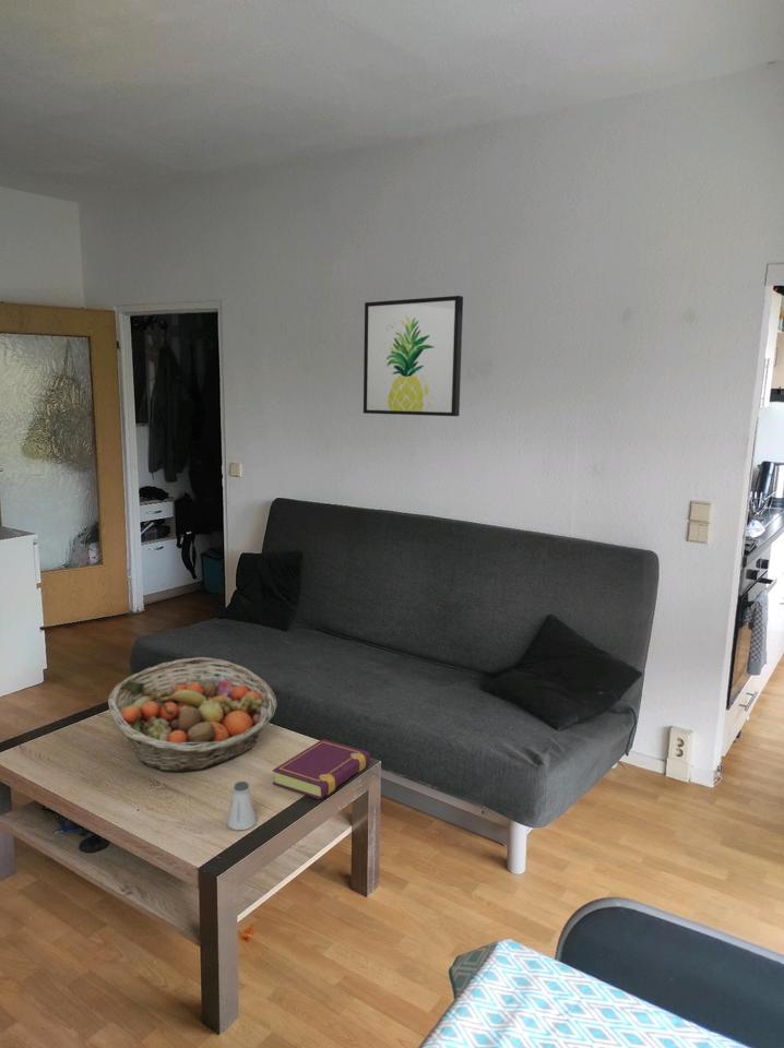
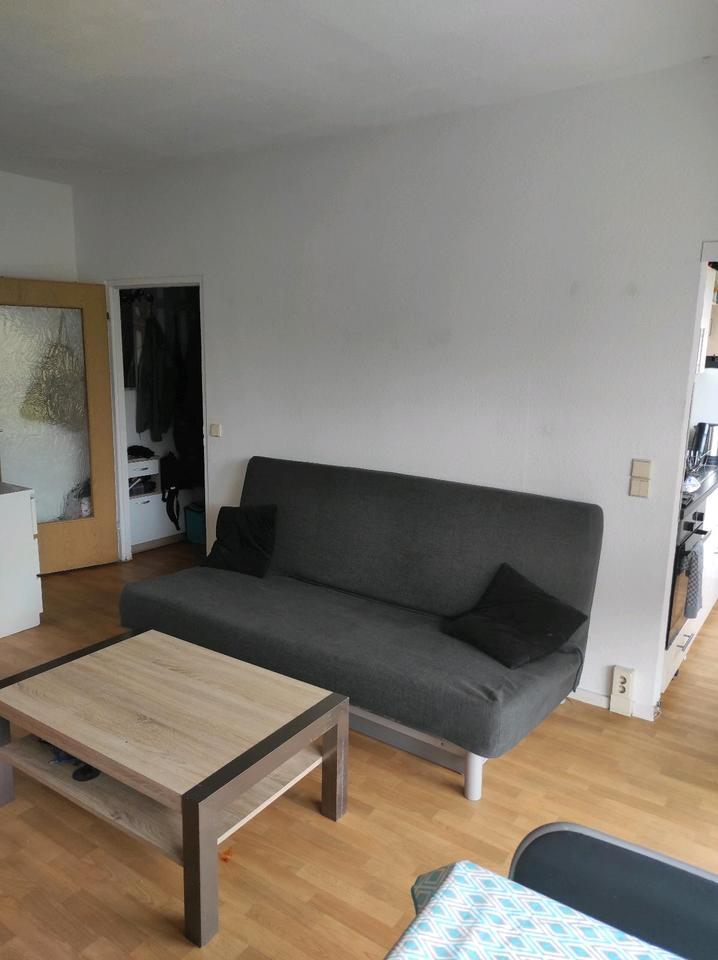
- saltshaker [226,781,258,831]
- book [272,738,371,800]
- fruit basket [107,656,278,773]
- wall art [363,295,464,417]
